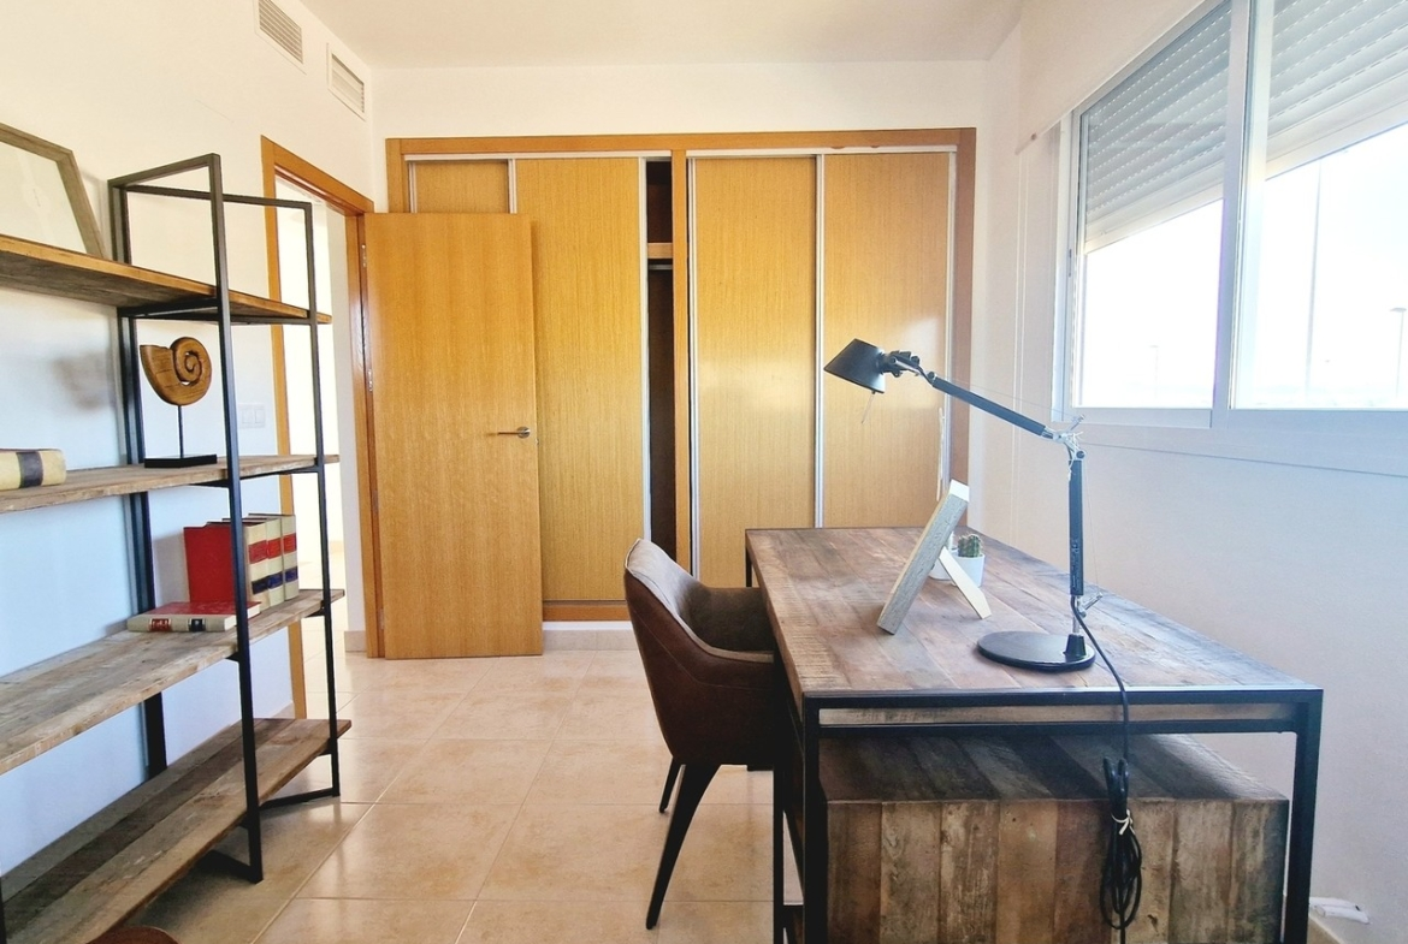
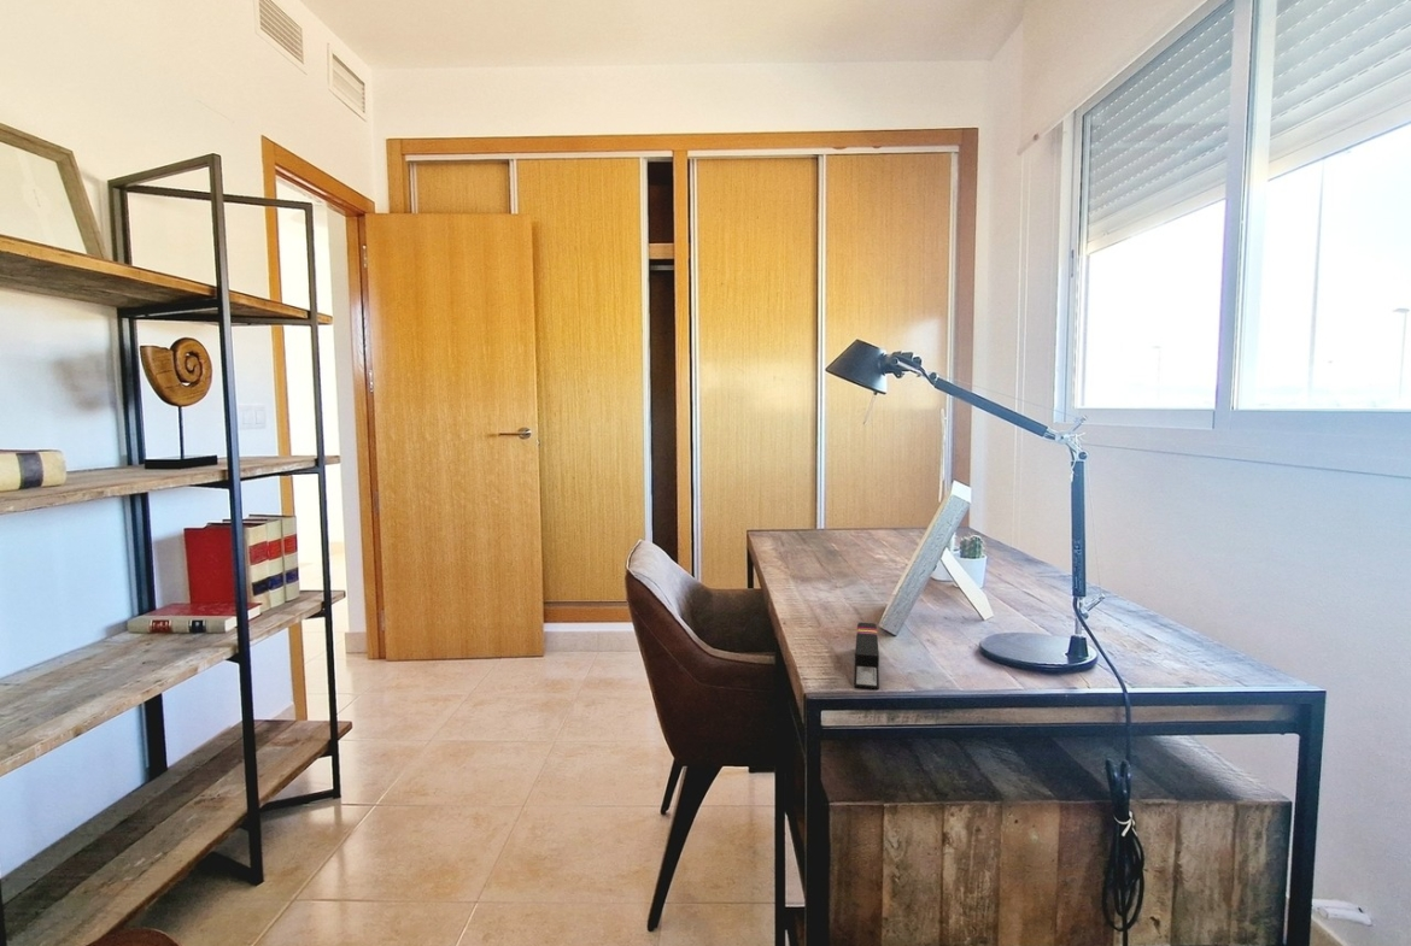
+ stapler [853,622,880,692]
